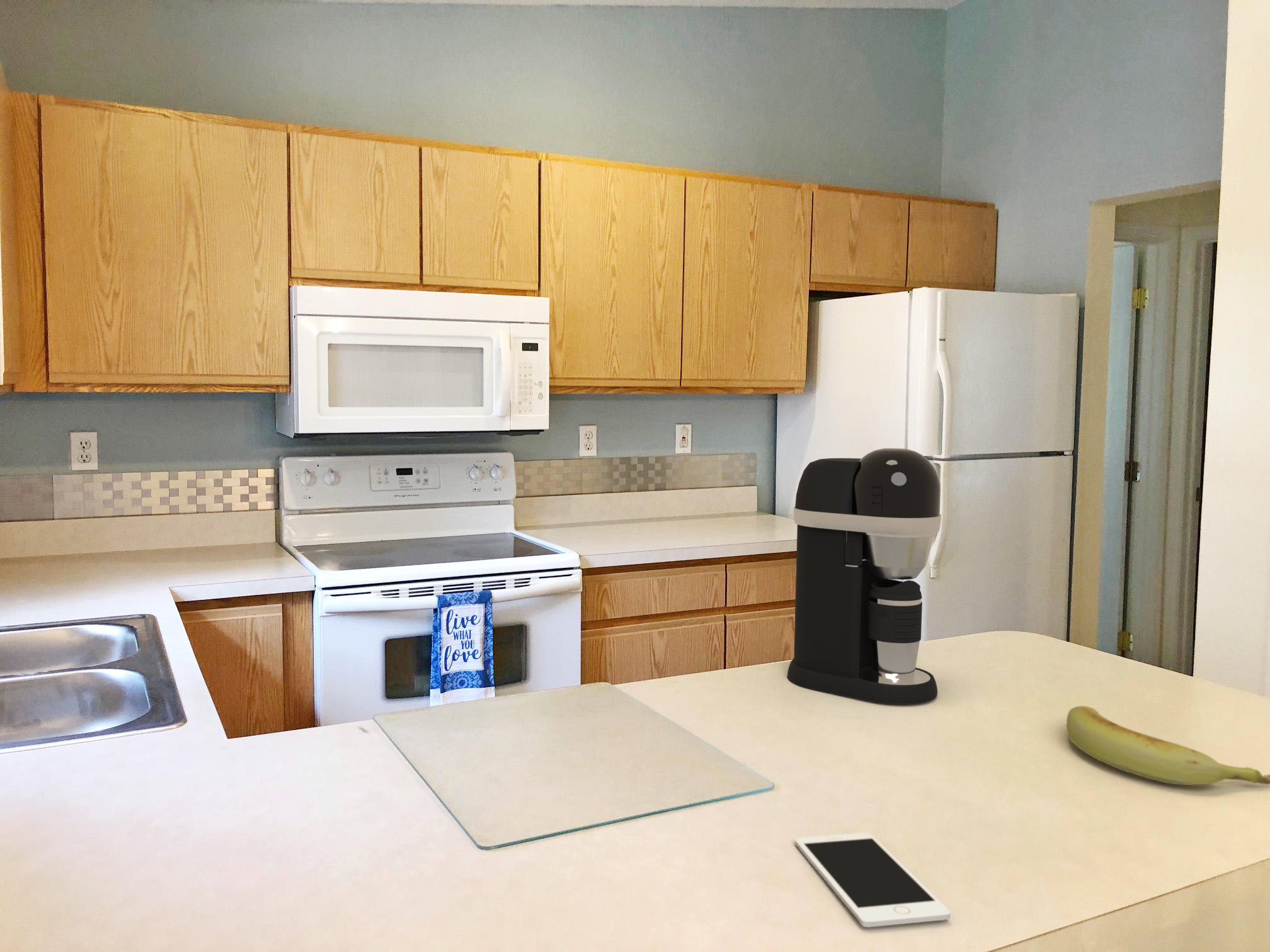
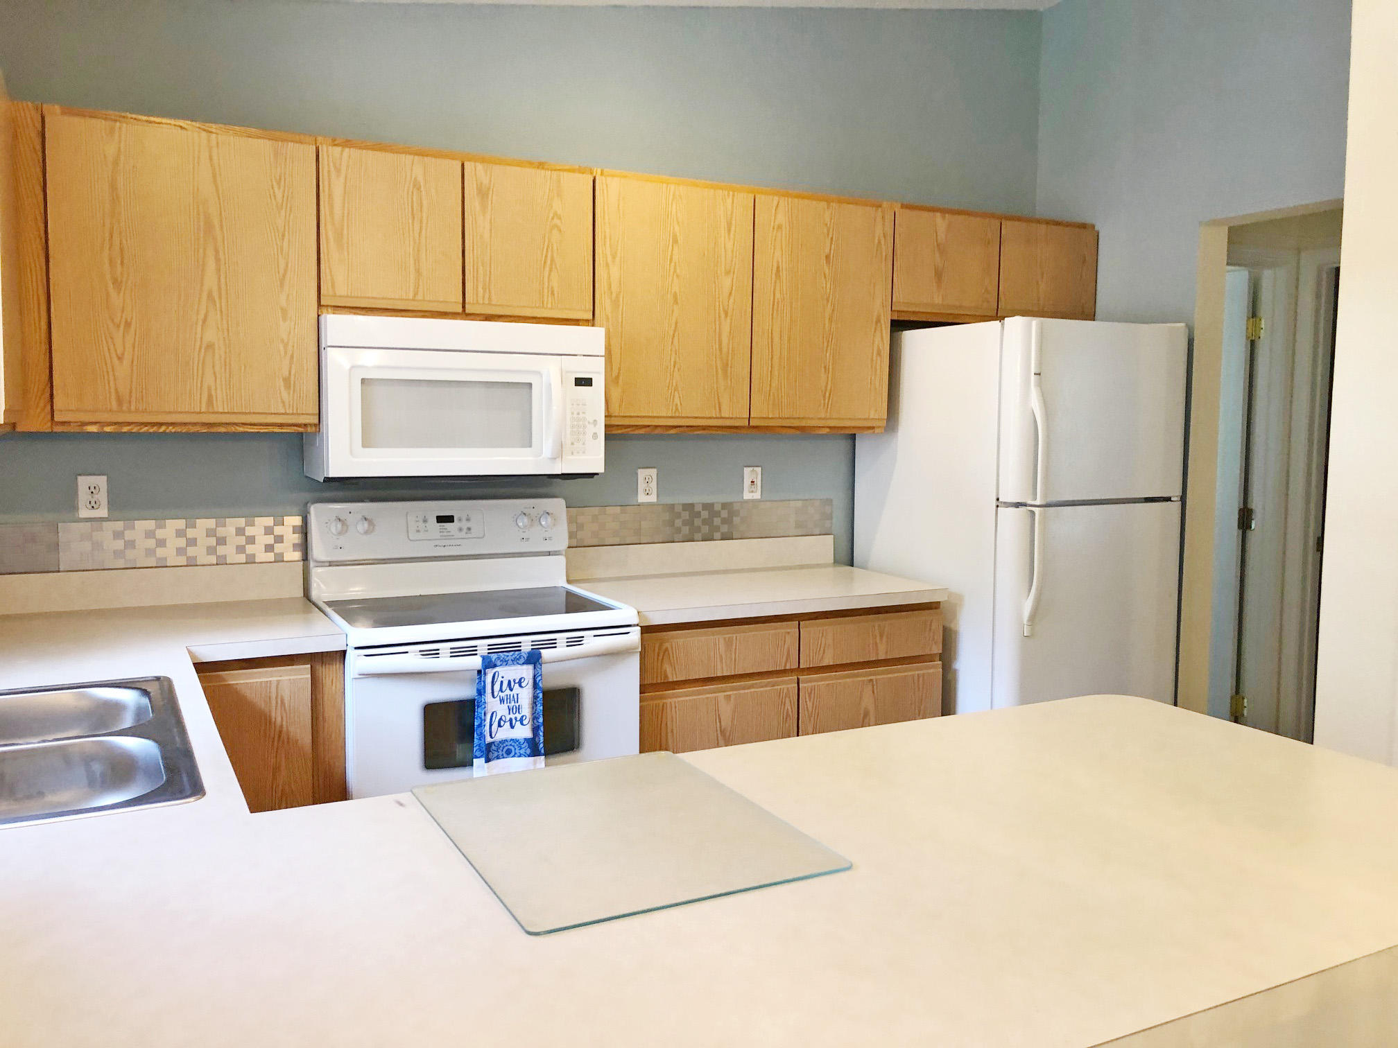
- cell phone [794,832,951,928]
- banana [1066,705,1270,786]
- coffee maker [787,448,942,705]
